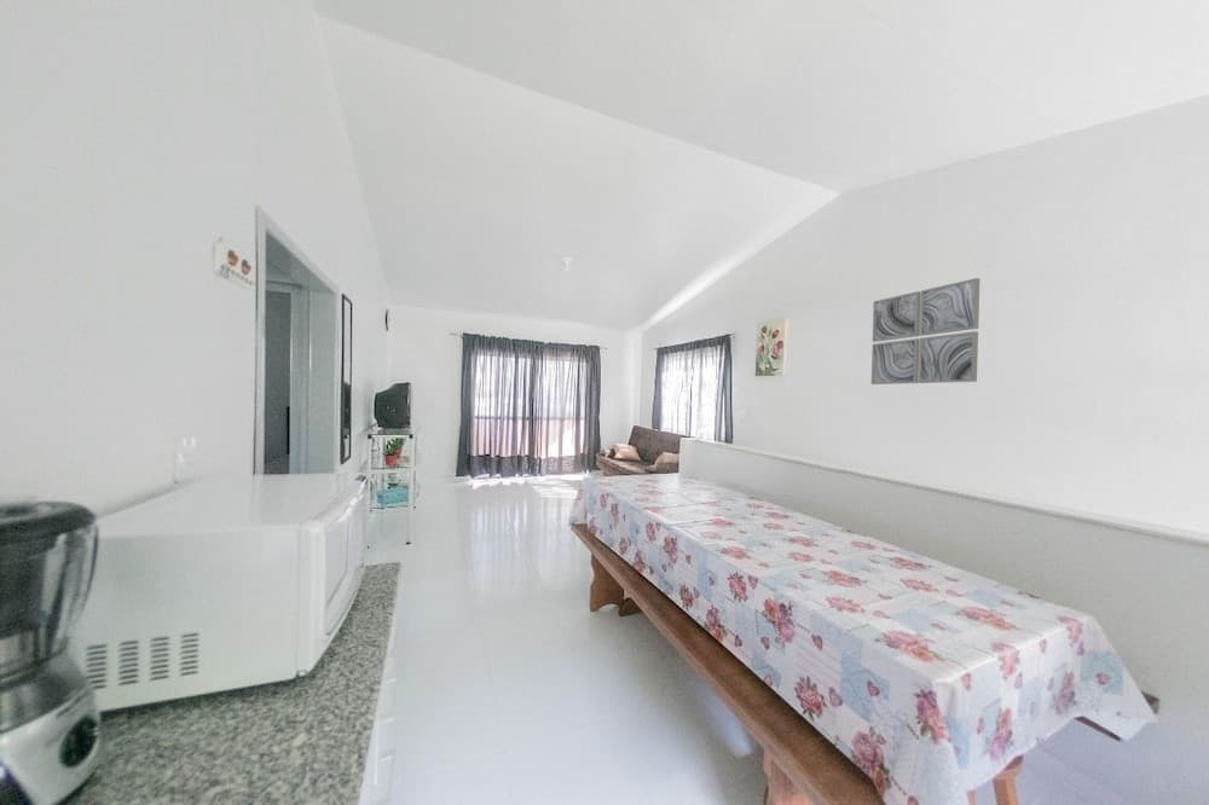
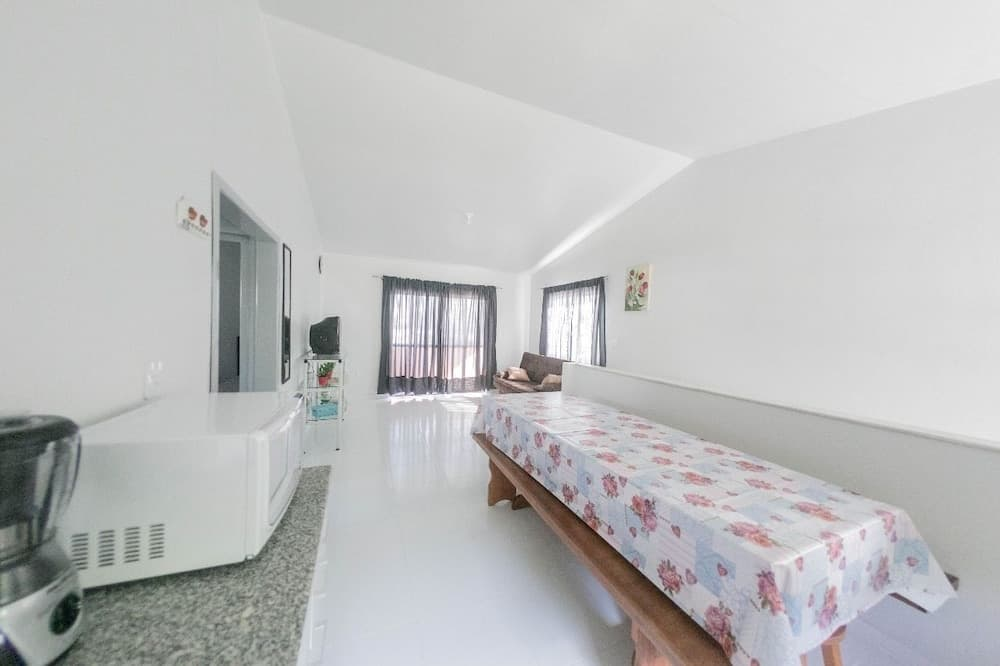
- wall art [870,277,980,386]
